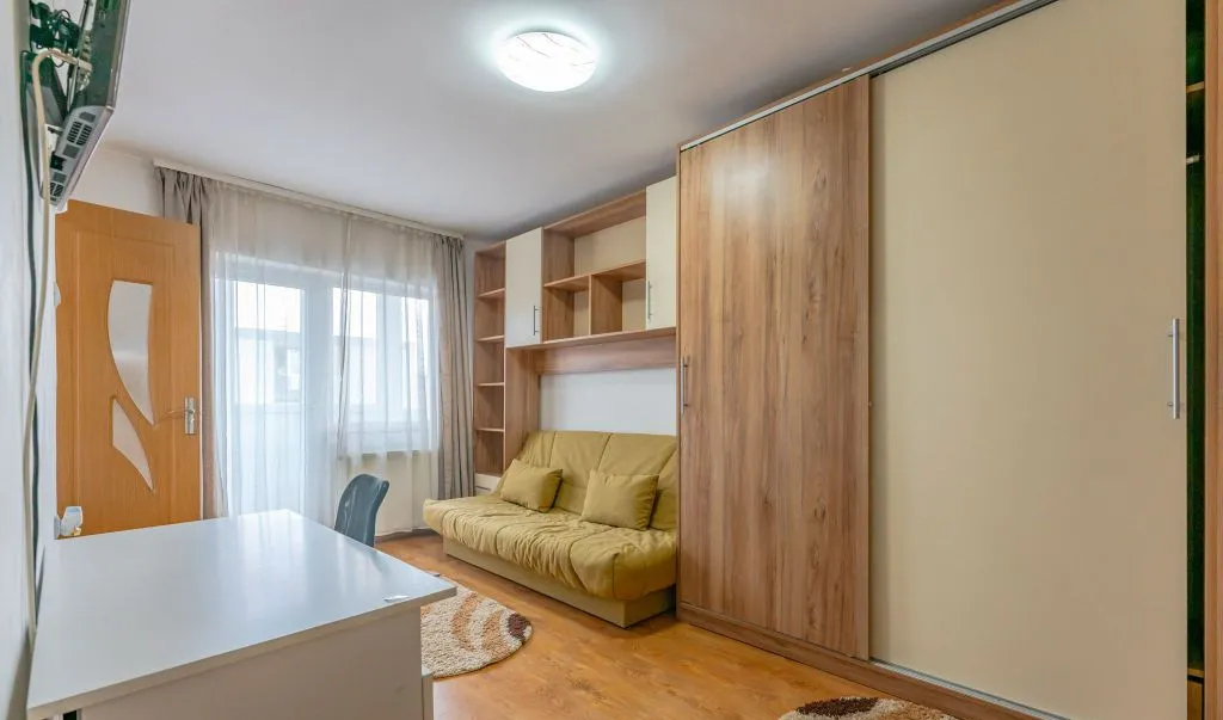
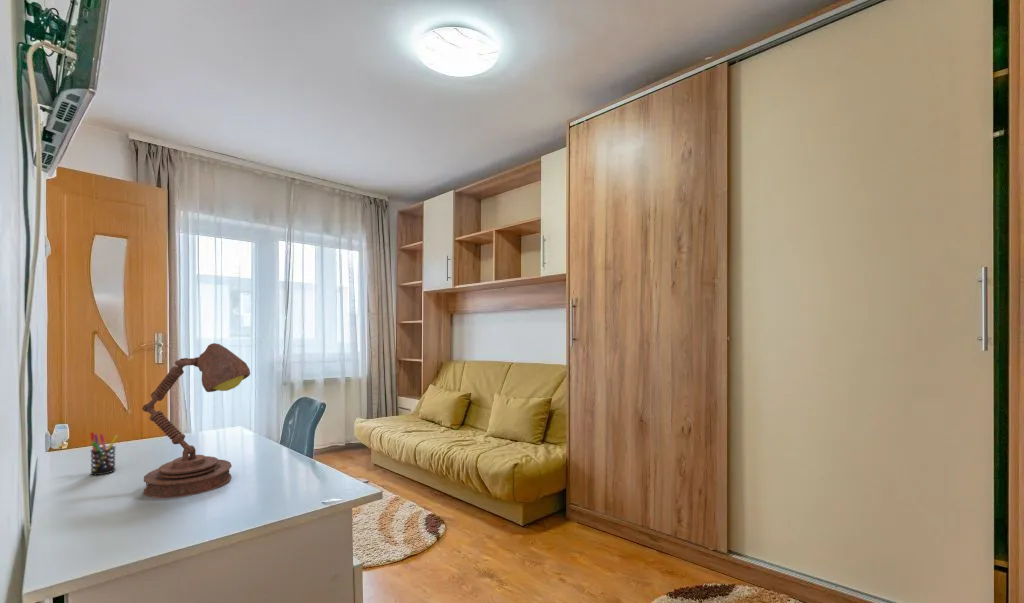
+ desk lamp [141,342,251,499]
+ pen holder [89,431,119,476]
